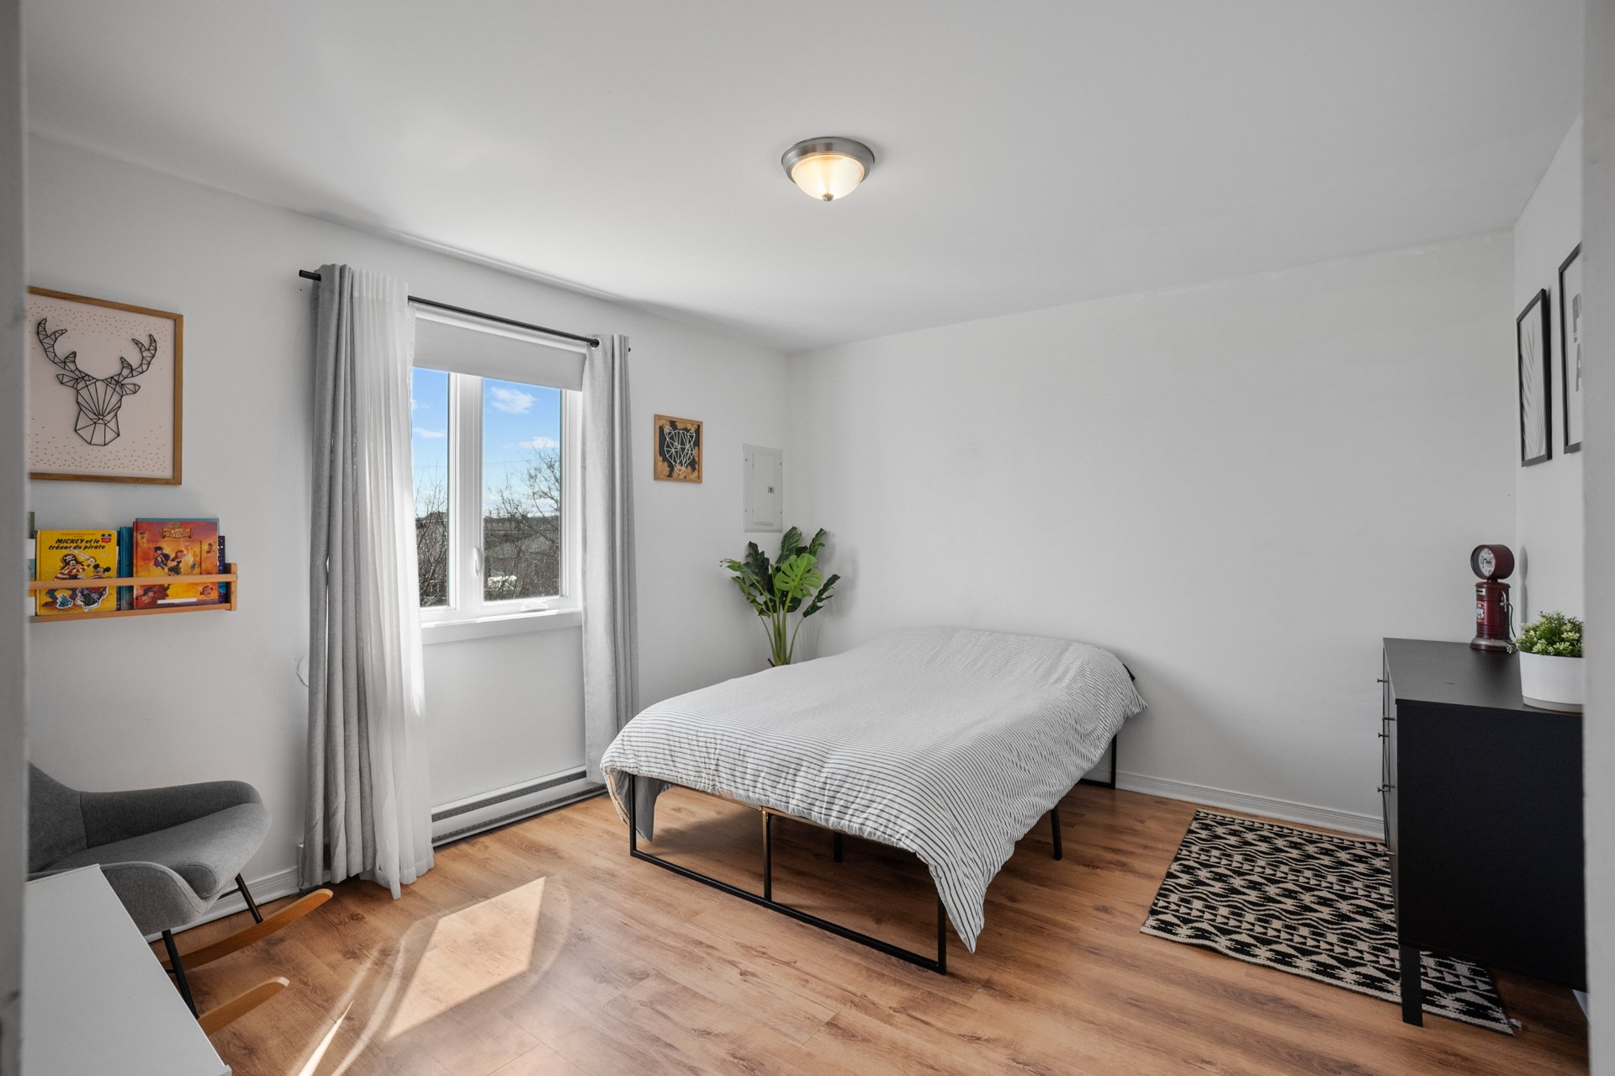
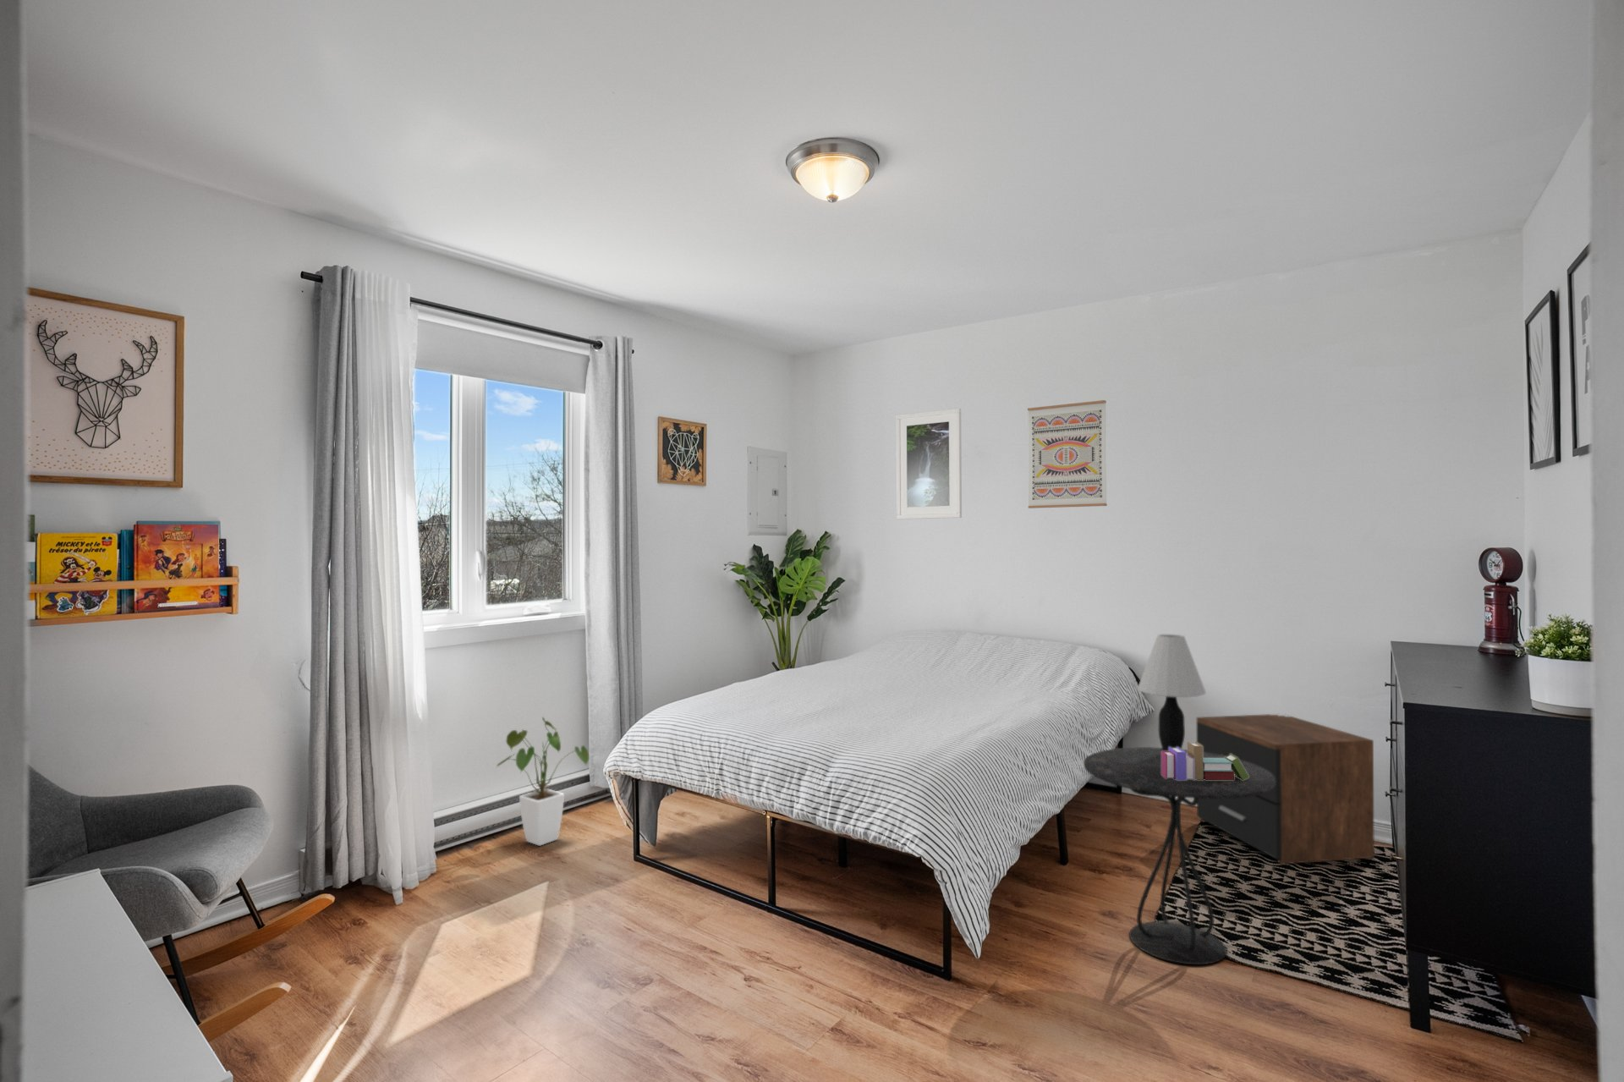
+ nightstand [1197,714,1375,866]
+ wall art [1026,400,1107,510]
+ table lamp [1137,634,1207,751]
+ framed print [895,408,962,520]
+ side table [1083,746,1275,965]
+ book [1162,741,1250,780]
+ house plant [496,716,589,847]
